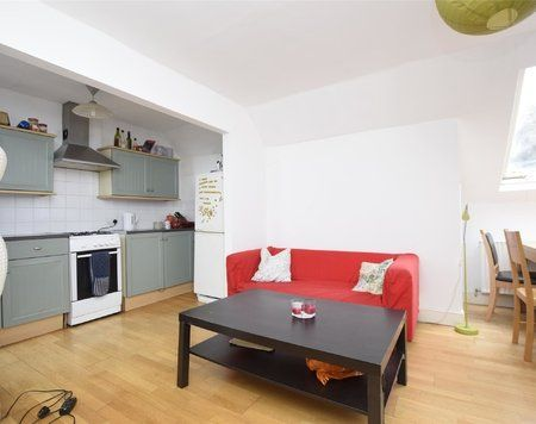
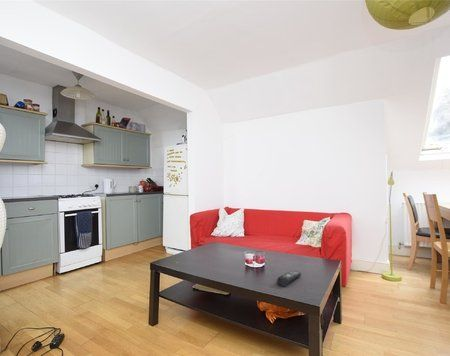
+ remote control [276,270,302,288]
